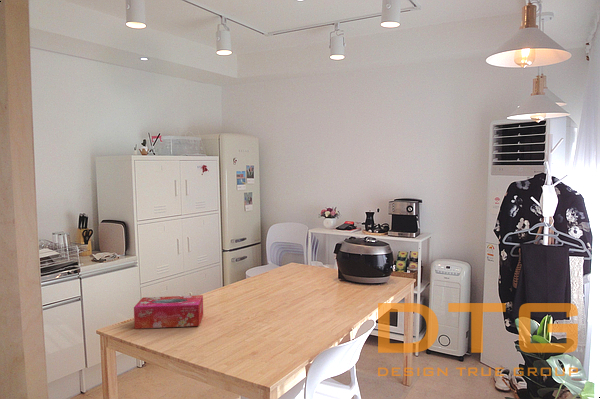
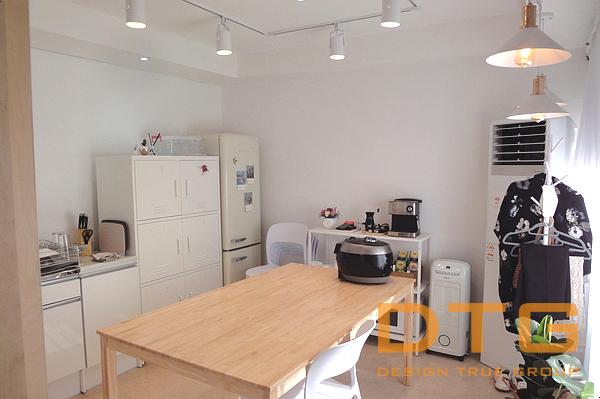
- tissue box [133,294,204,330]
